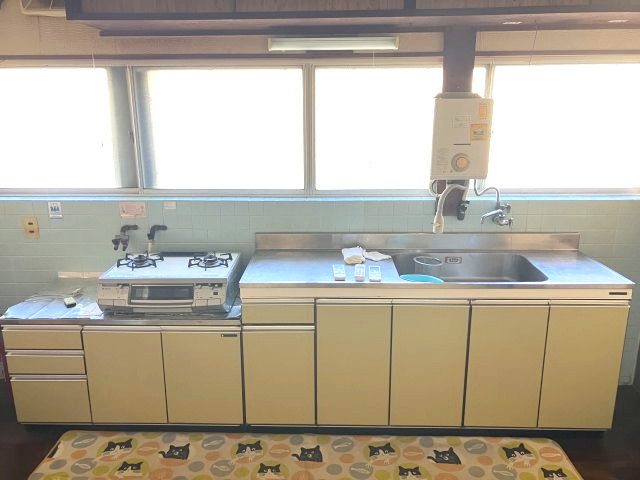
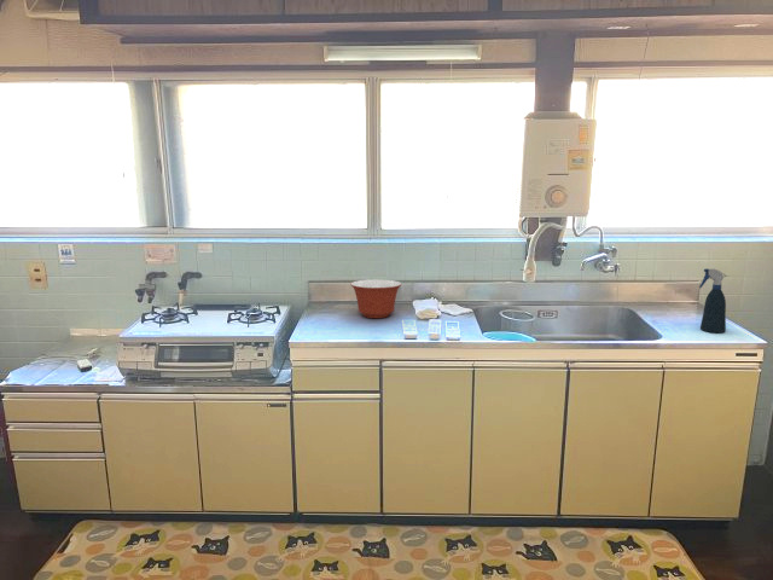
+ mixing bowl [350,278,402,319]
+ spray bottle [698,267,730,334]
